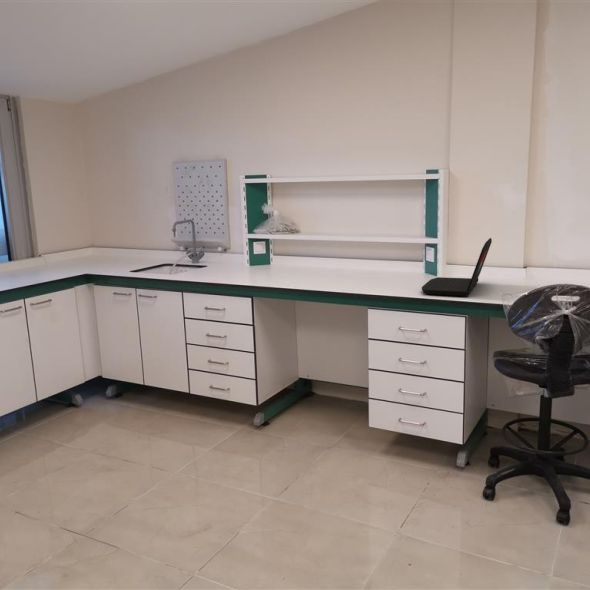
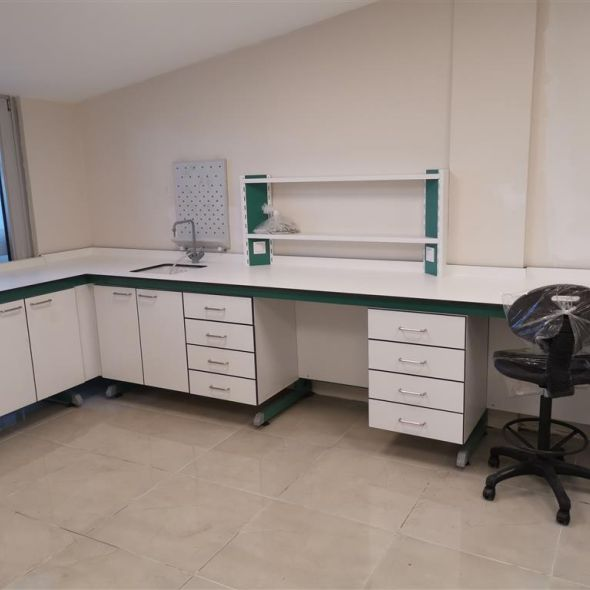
- laptop [421,237,493,297]
